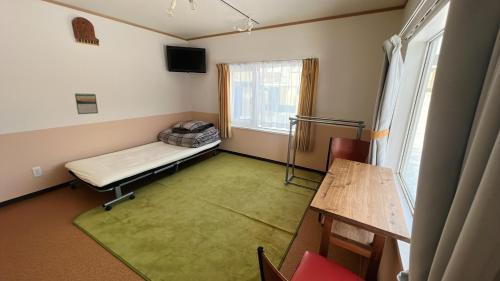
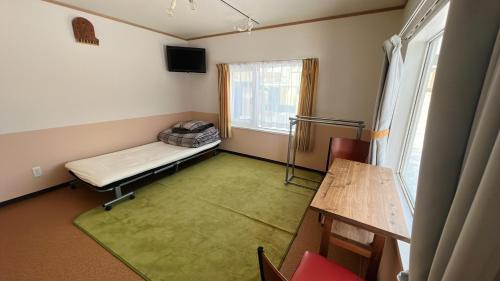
- calendar [74,92,99,115]
